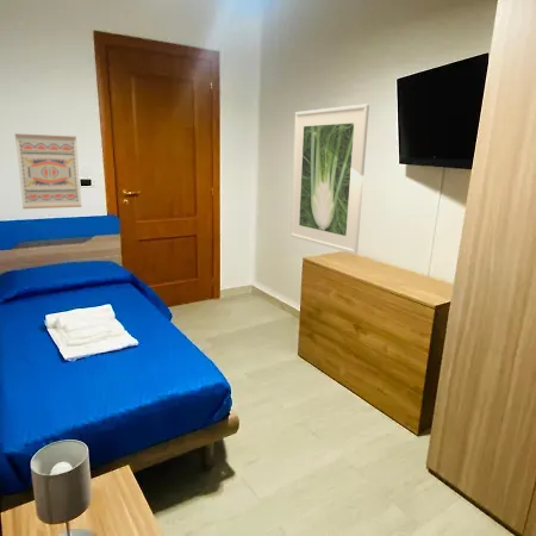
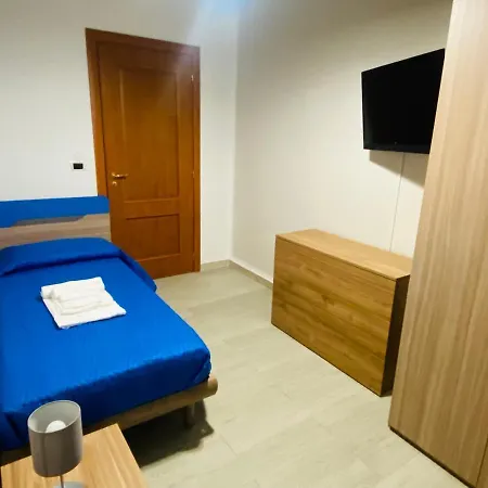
- wall art [14,132,82,210]
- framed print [289,102,370,255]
